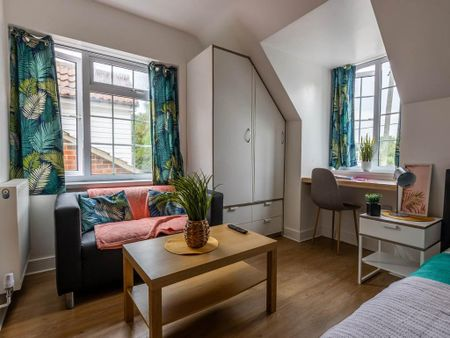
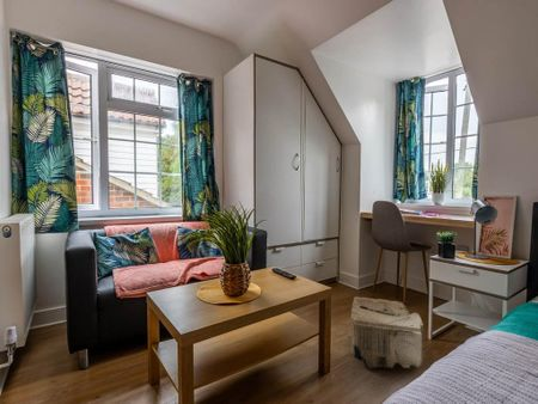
+ pouf [350,296,426,371]
